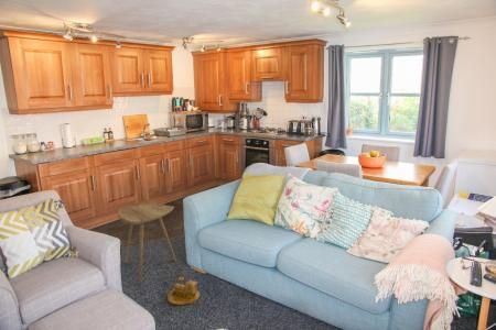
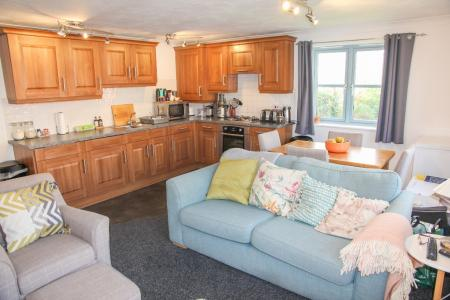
- side table [117,204,177,285]
- toy train [166,276,201,306]
